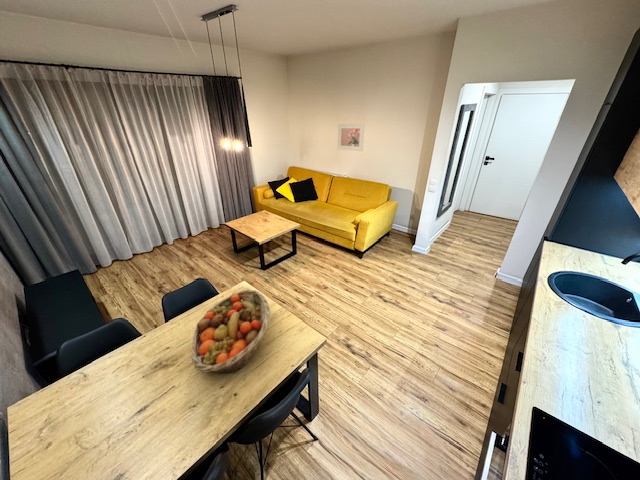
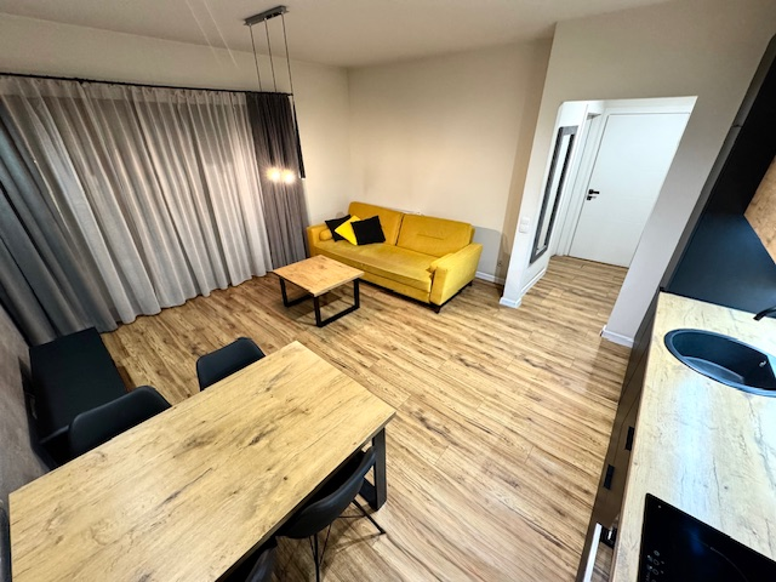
- fruit basket [191,288,272,374]
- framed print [336,123,366,152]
